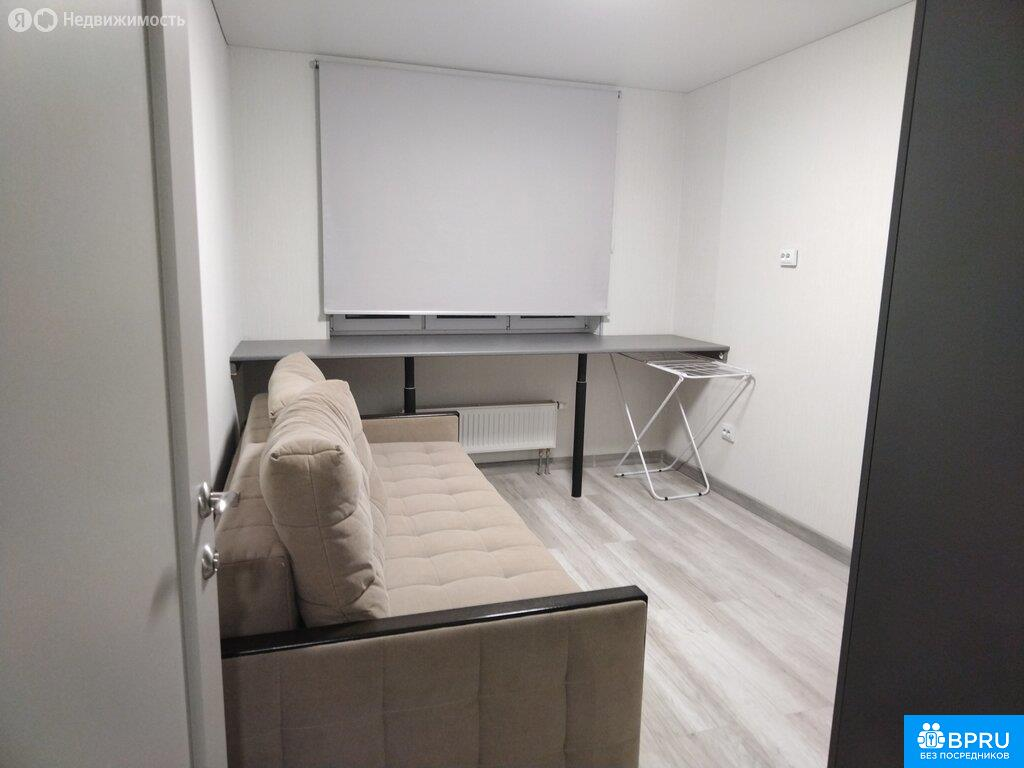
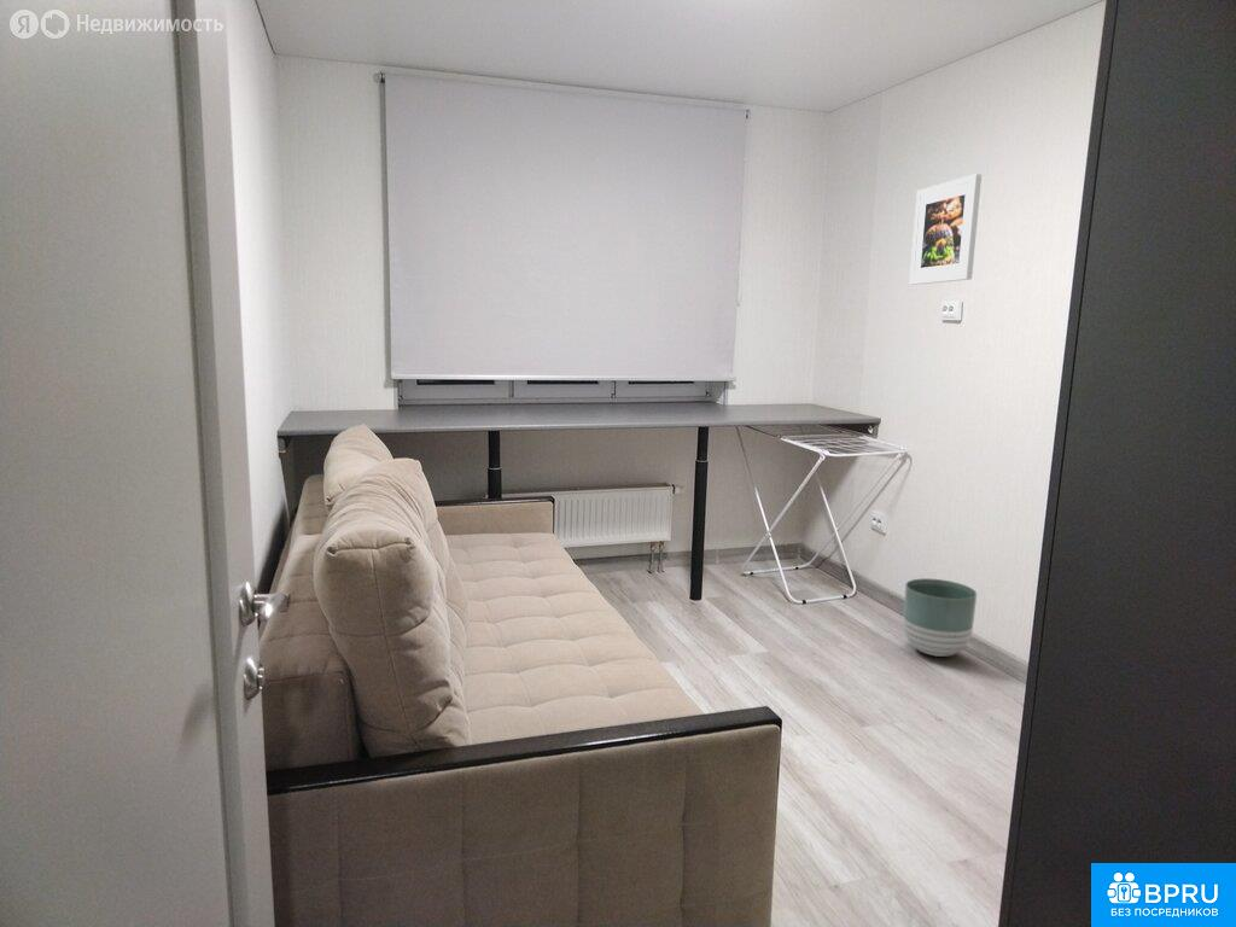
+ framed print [909,173,983,286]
+ planter [902,577,978,658]
